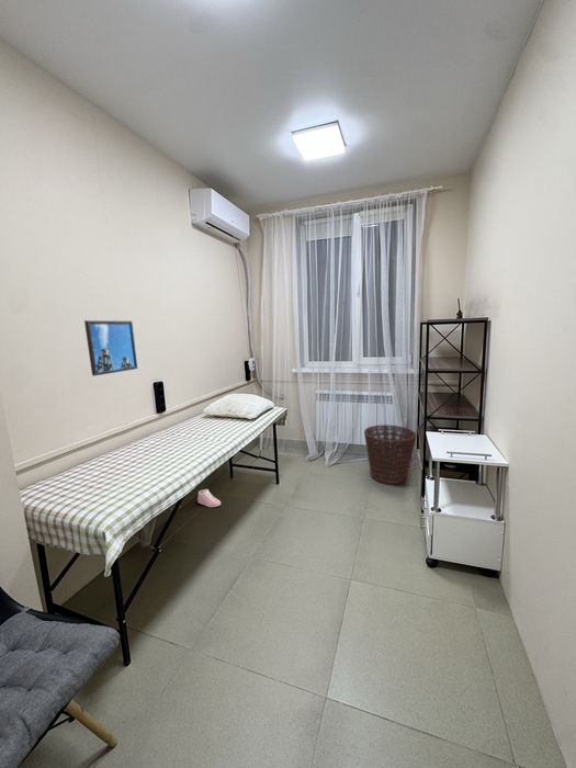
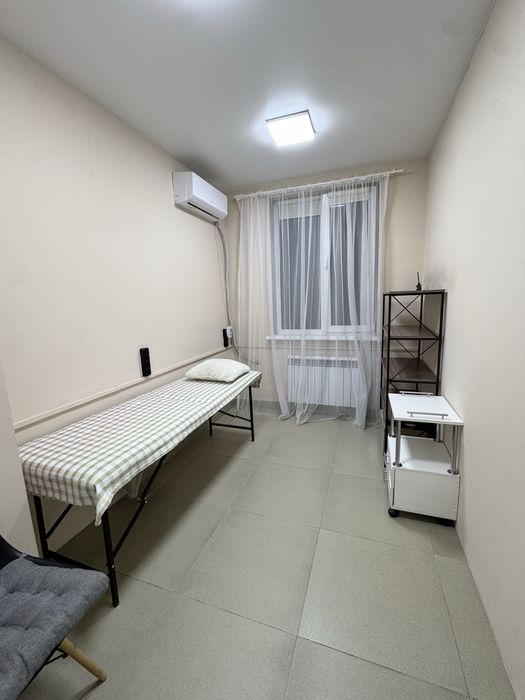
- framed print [83,319,138,377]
- sneaker [196,488,222,508]
- basket [363,423,418,486]
